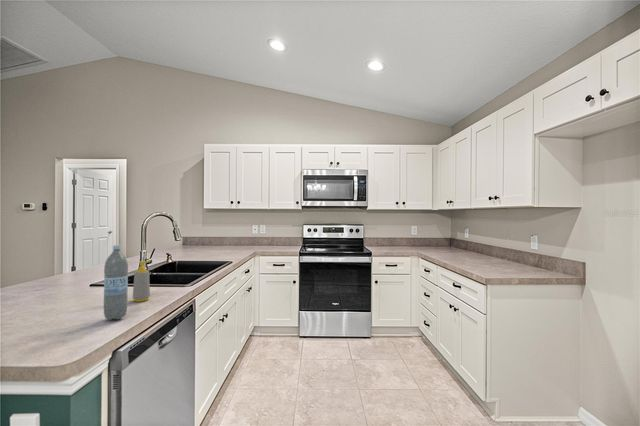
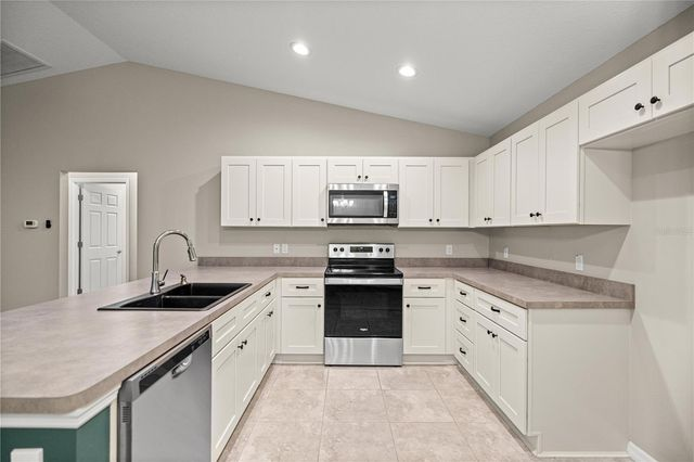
- water bottle [103,244,129,321]
- soap bottle [132,260,151,303]
